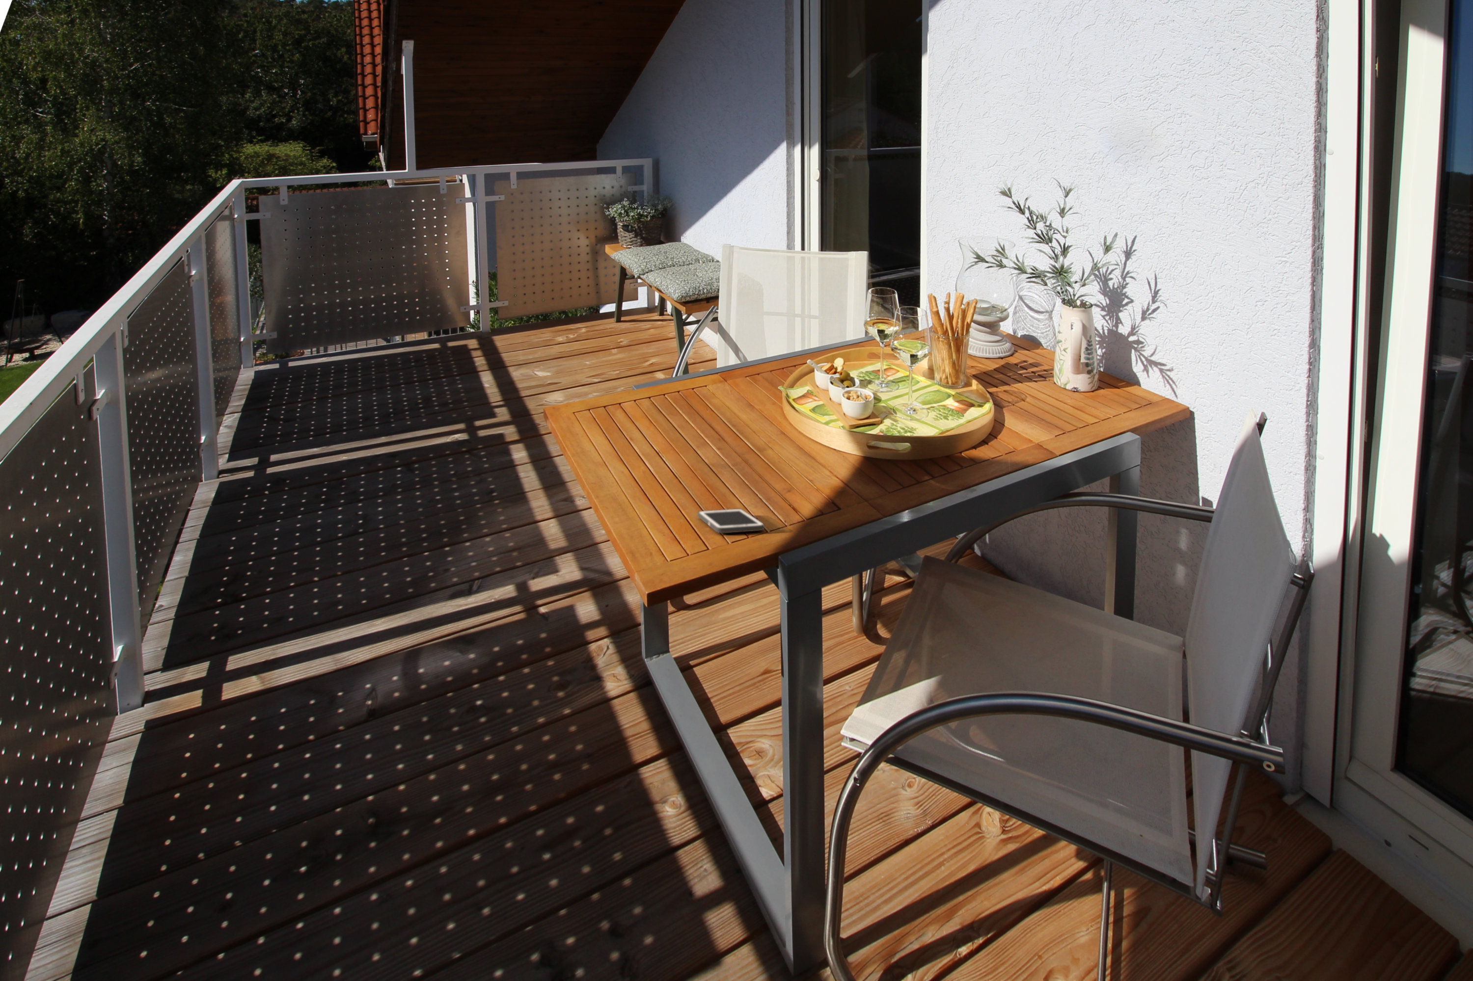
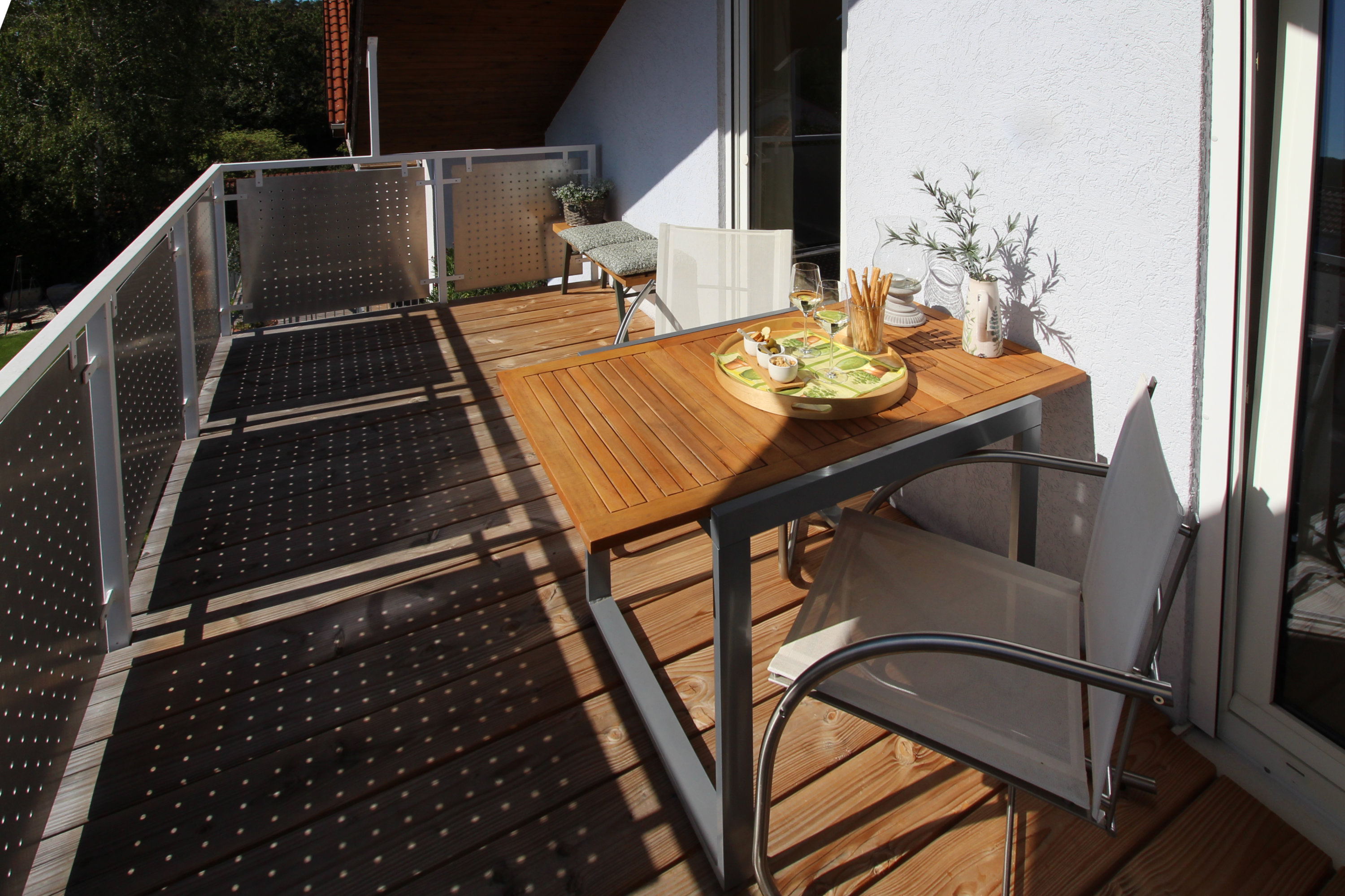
- cell phone [698,508,766,533]
